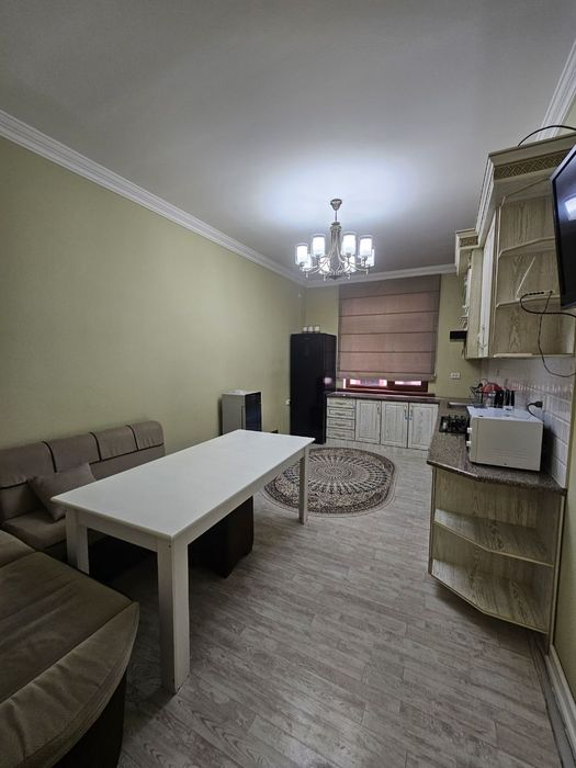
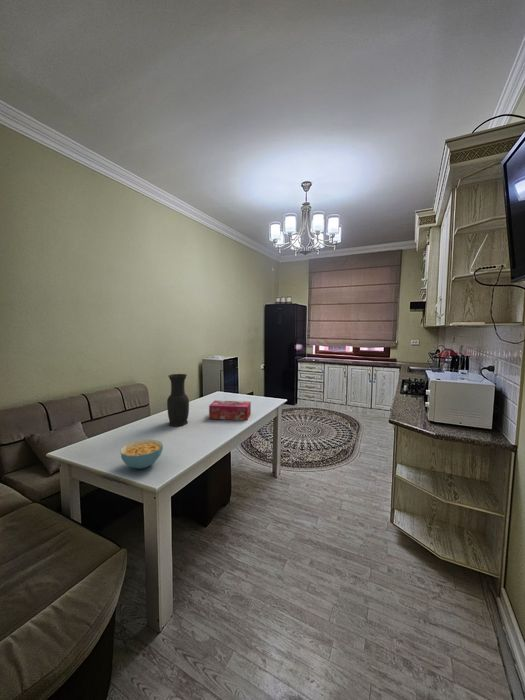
+ tissue box [208,400,252,421]
+ vase [166,373,190,427]
+ cereal bowl [119,439,164,470]
